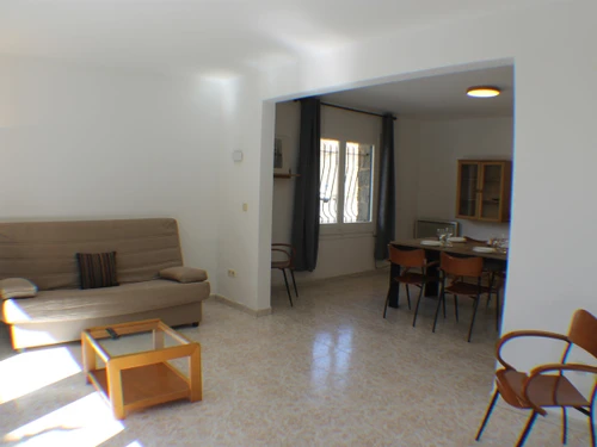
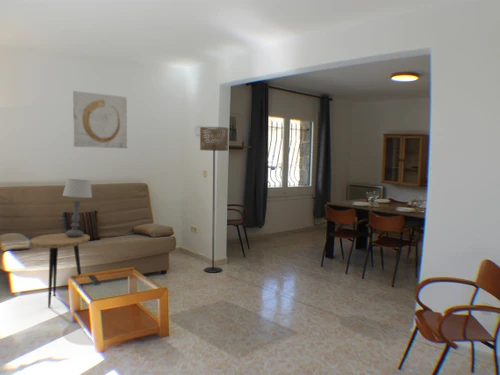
+ side table [29,232,91,308]
+ floor lamp [199,126,229,274]
+ table lamp [62,178,93,237]
+ wall art [71,90,128,149]
